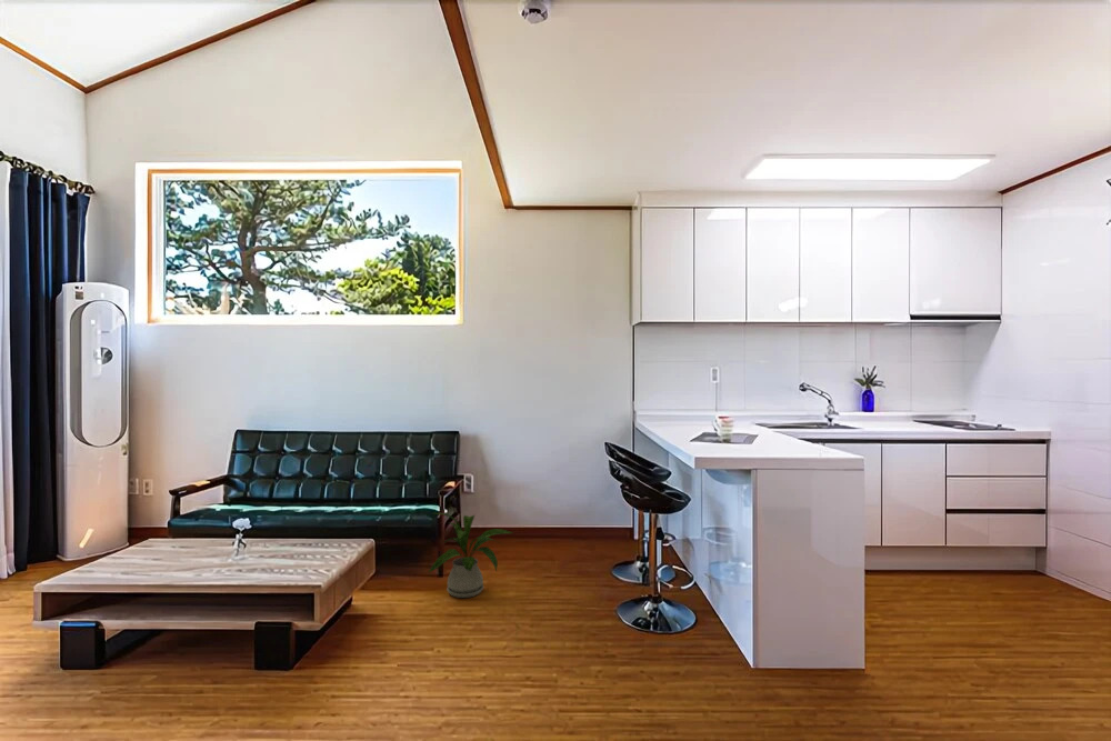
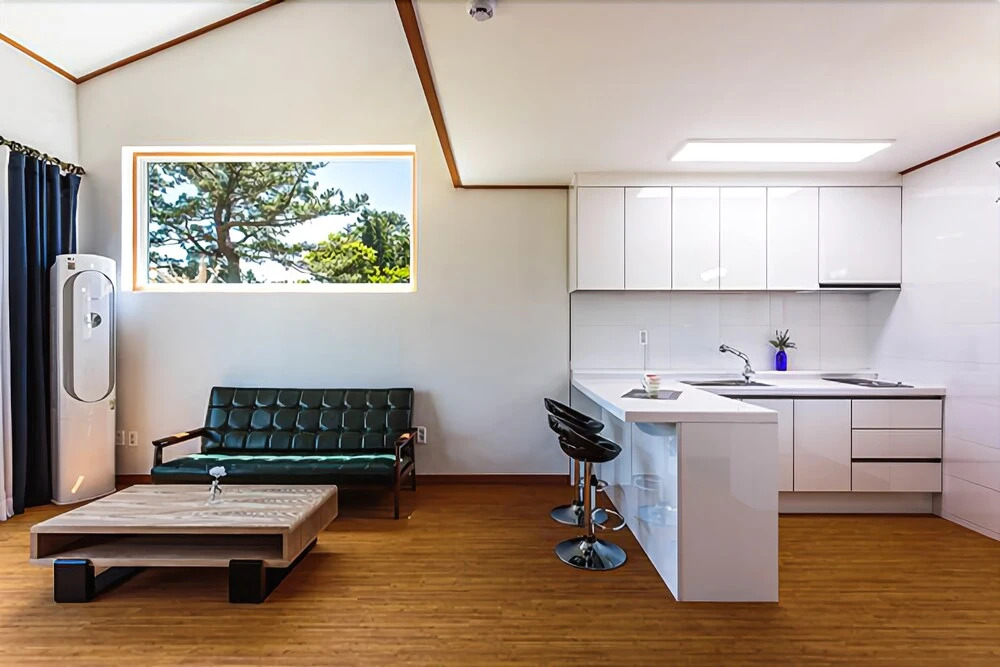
- house plant [427,512,514,599]
